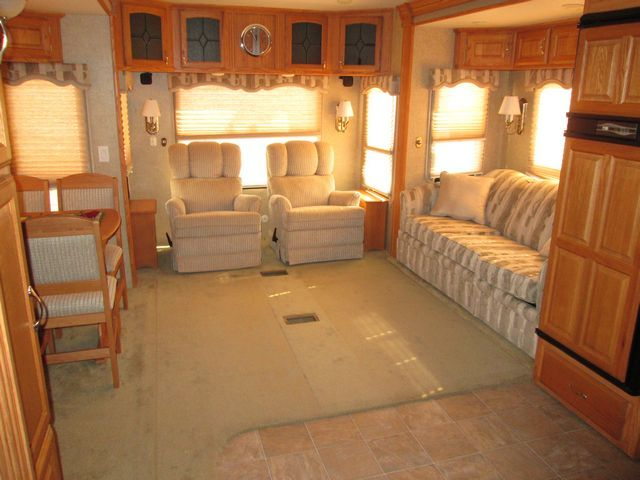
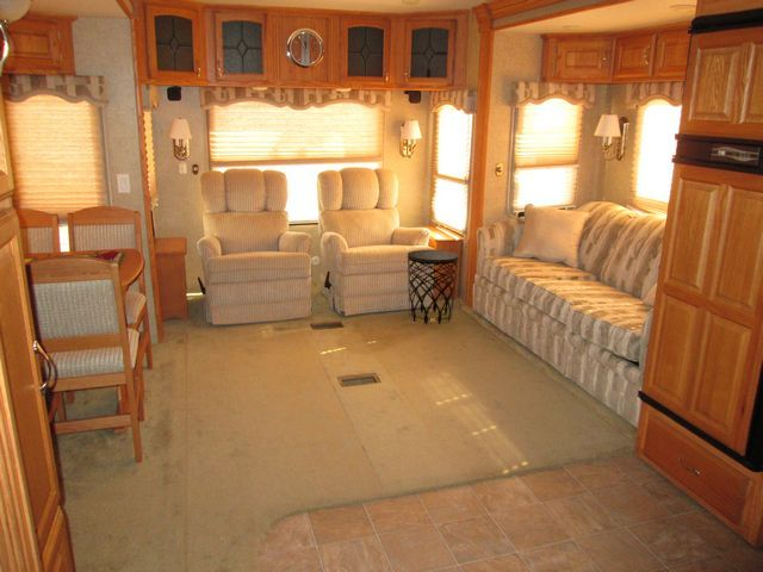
+ side table [407,249,460,325]
